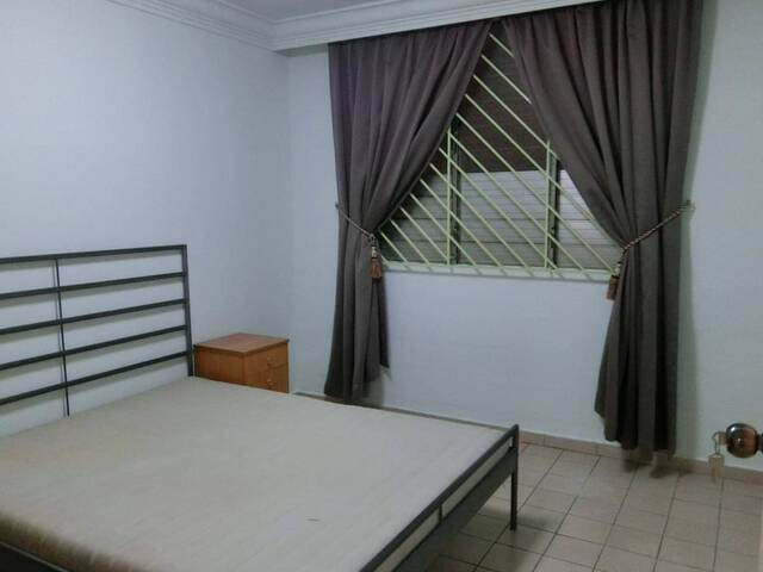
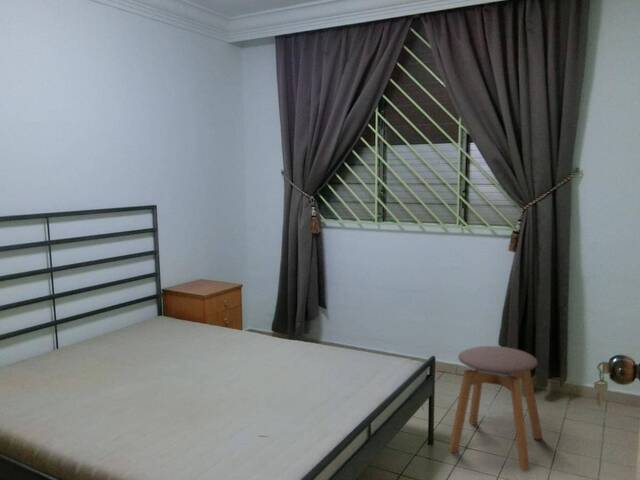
+ stool [448,345,544,472]
